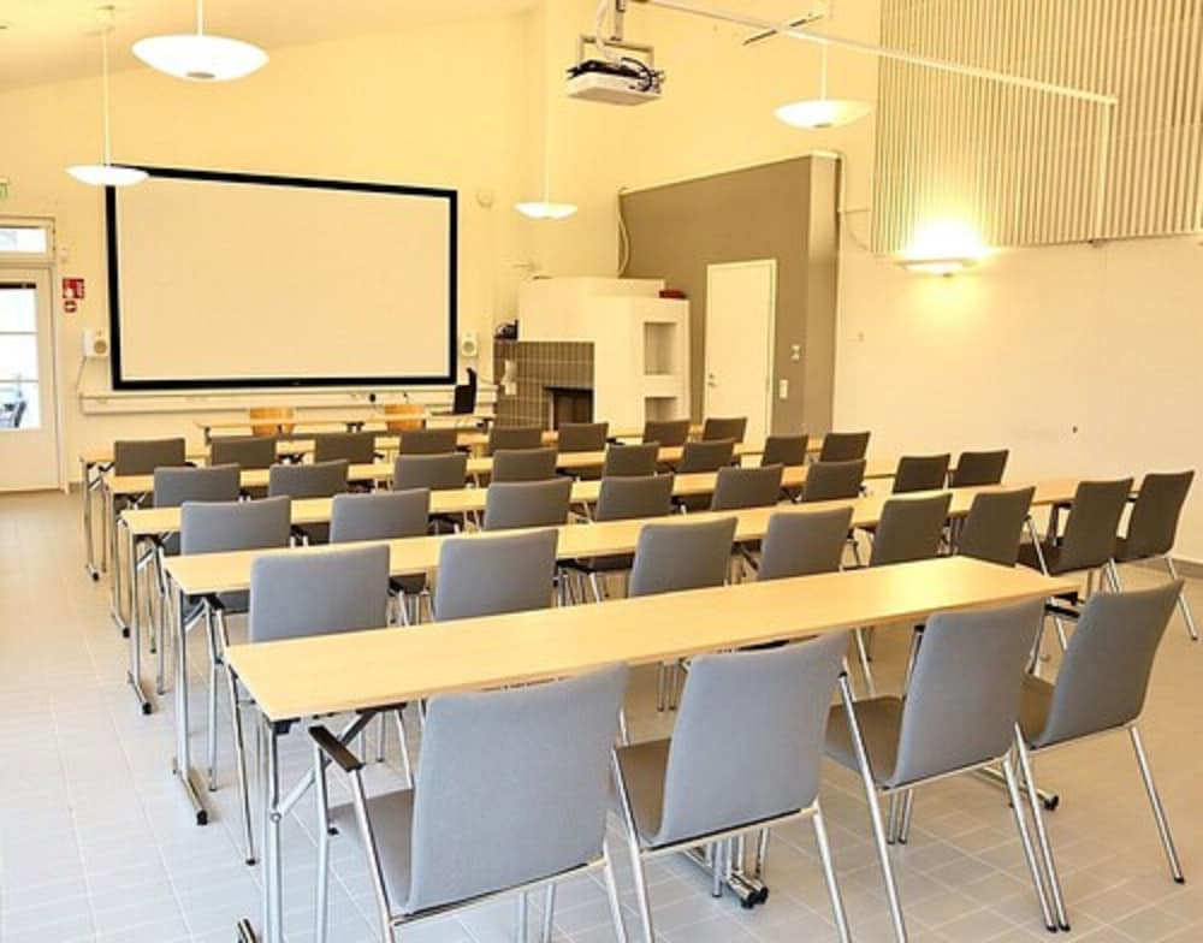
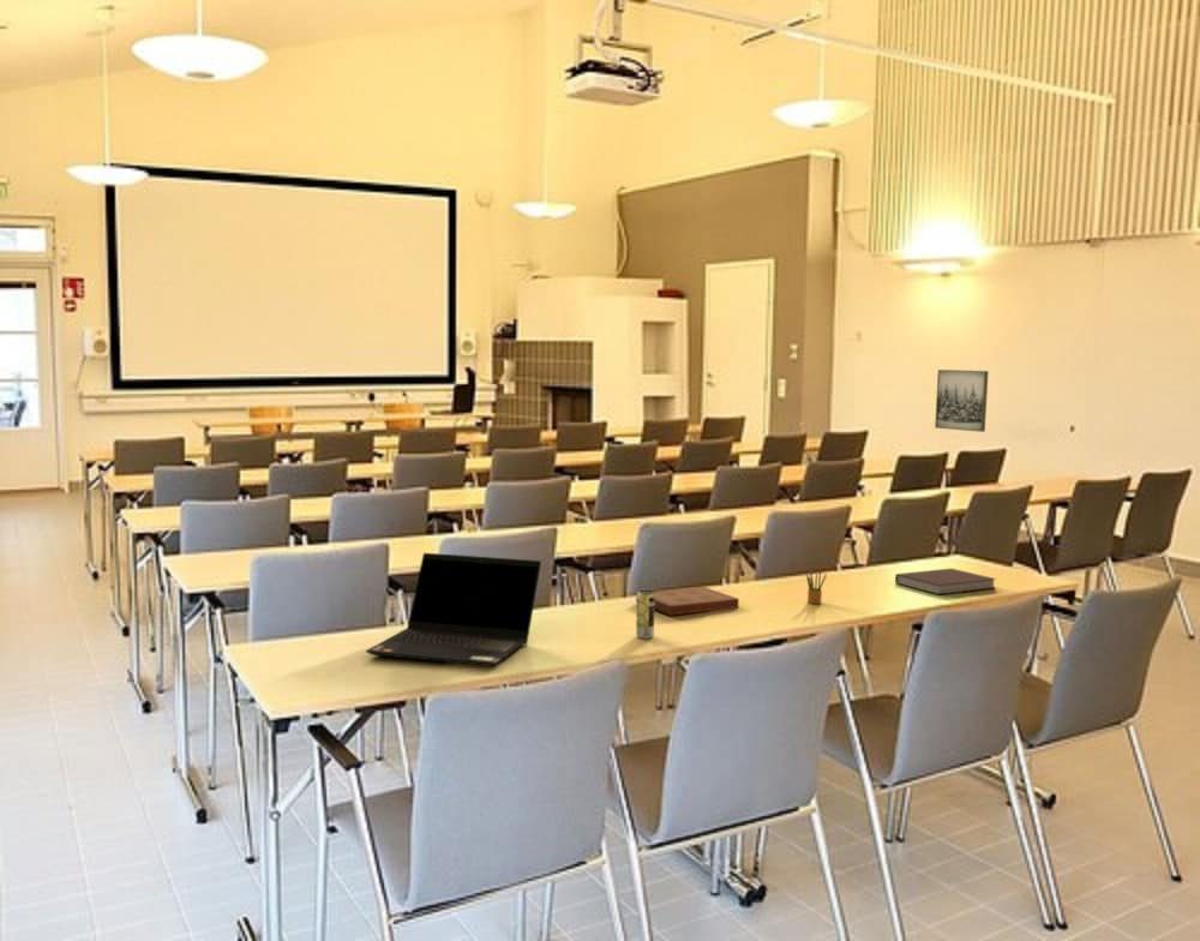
+ beverage can [635,589,655,640]
+ notebook [894,568,997,597]
+ laptop computer [365,552,542,667]
+ wall art [934,368,990,433]
+ book [635,586,740,617]
+ pencil box [805,568,828,605]
